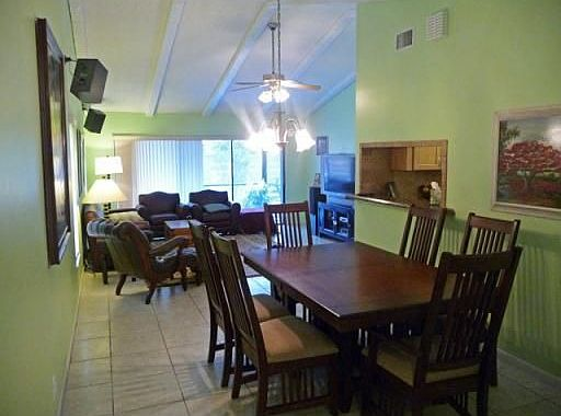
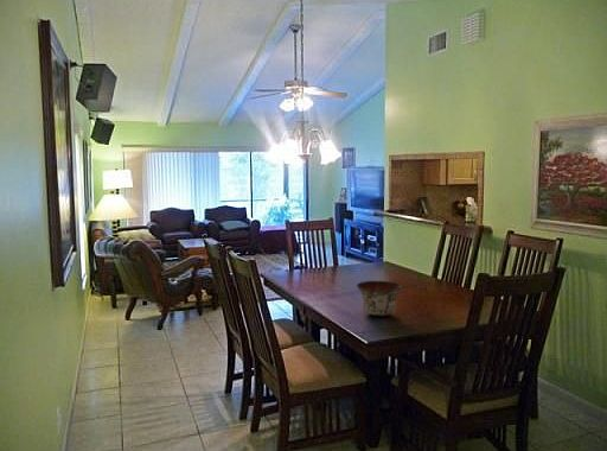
+ bowl [356,280,403,317]
